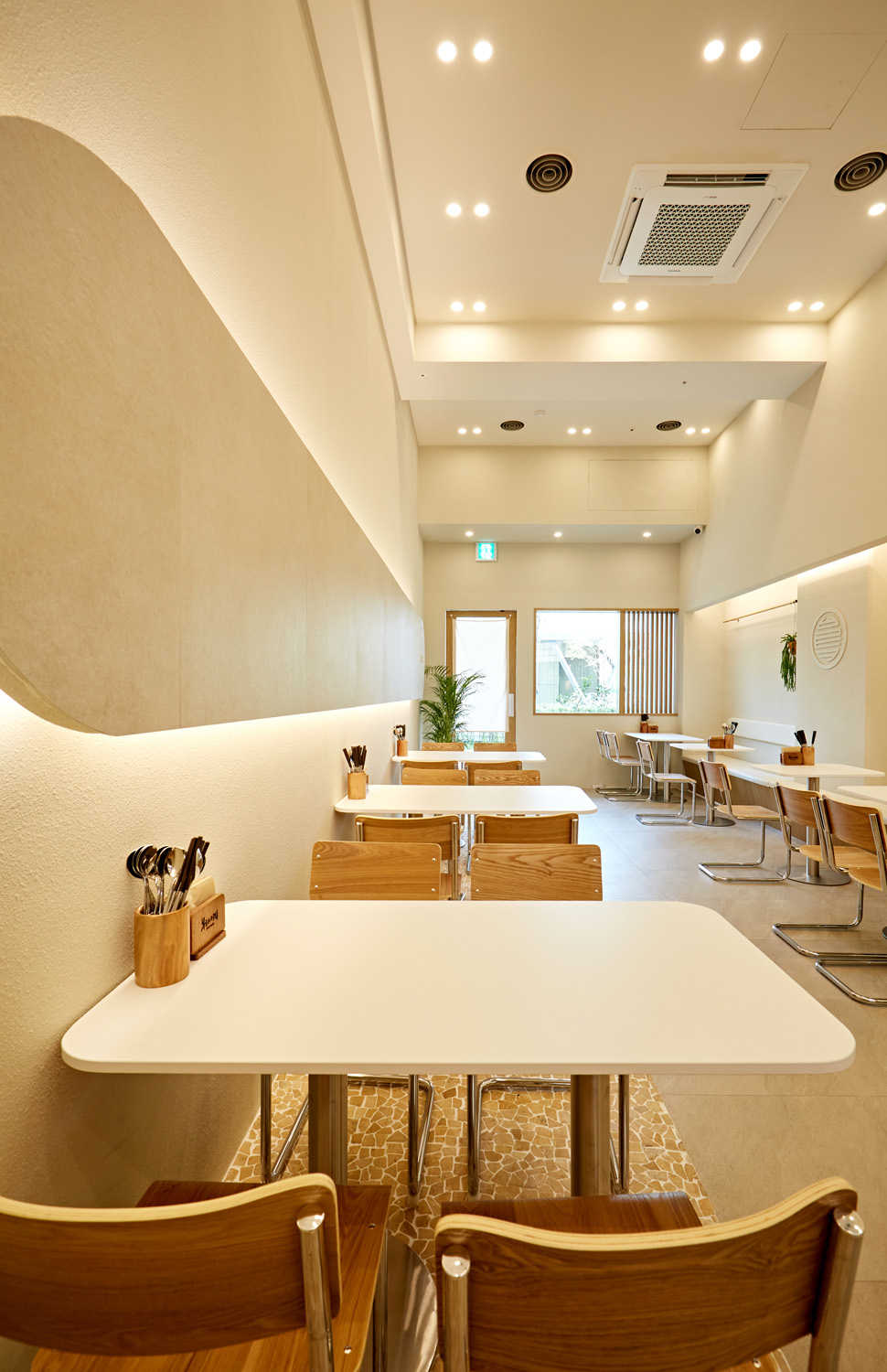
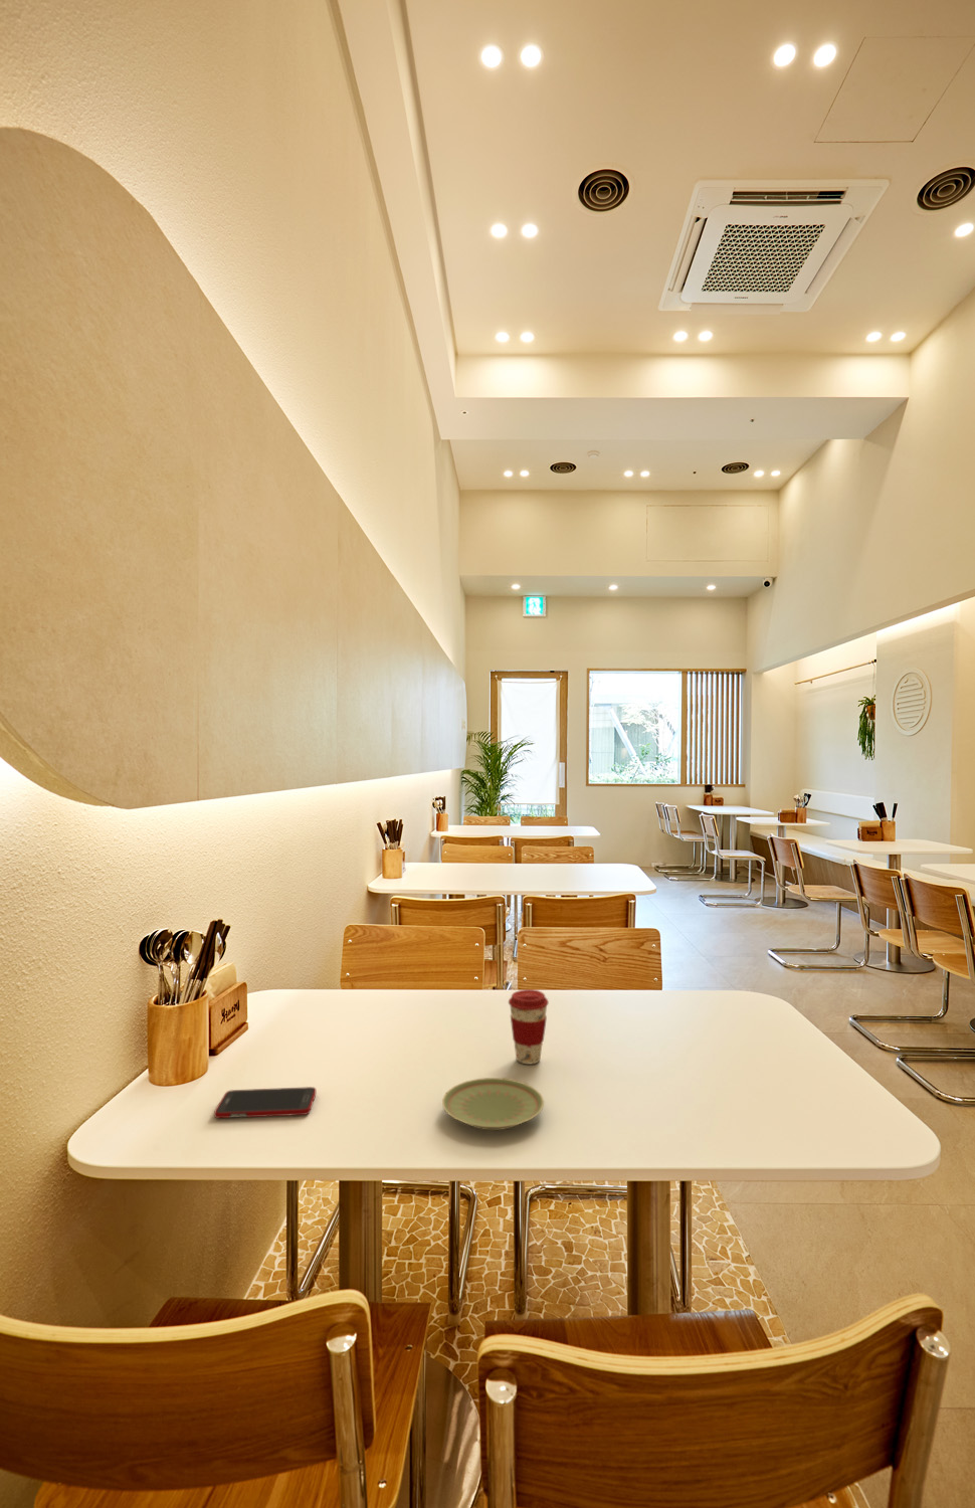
+ cell phone [213,1086,317,1119]
+ plate [441,1077,545,1131]
+ coffee cup [508,988,550,1065]
